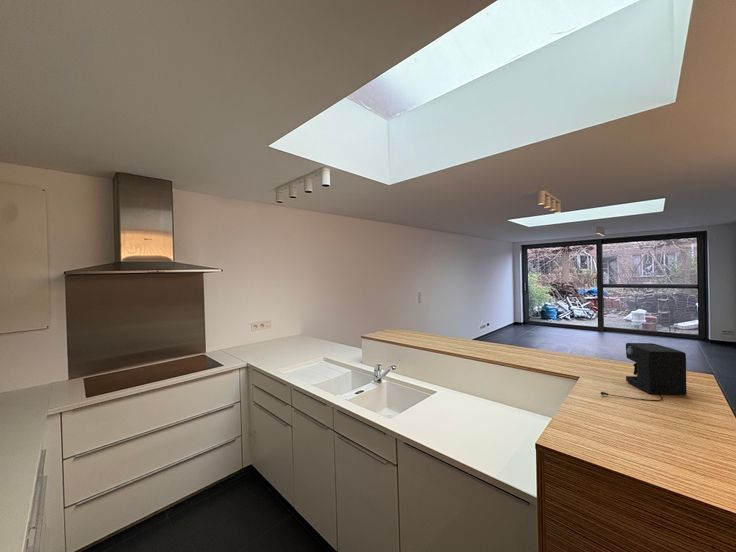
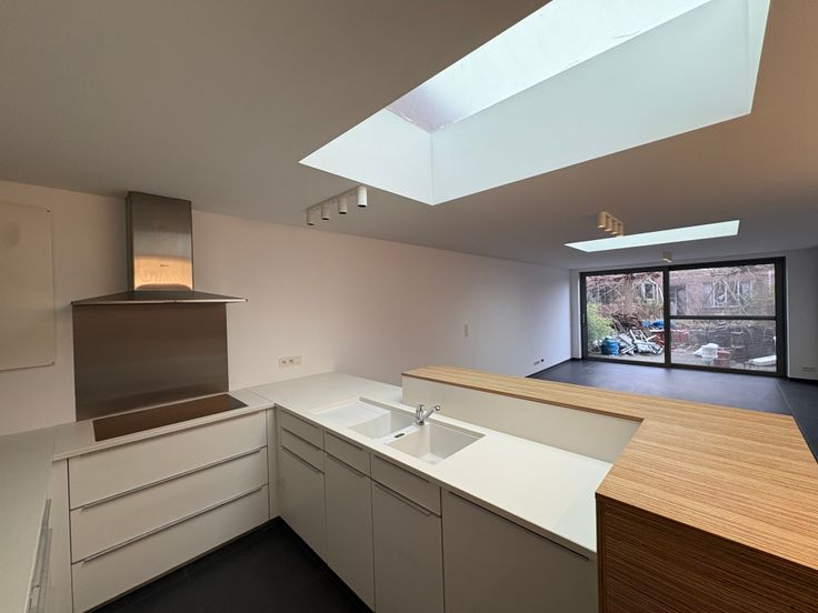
- coffee maker [599,342,687,402]
